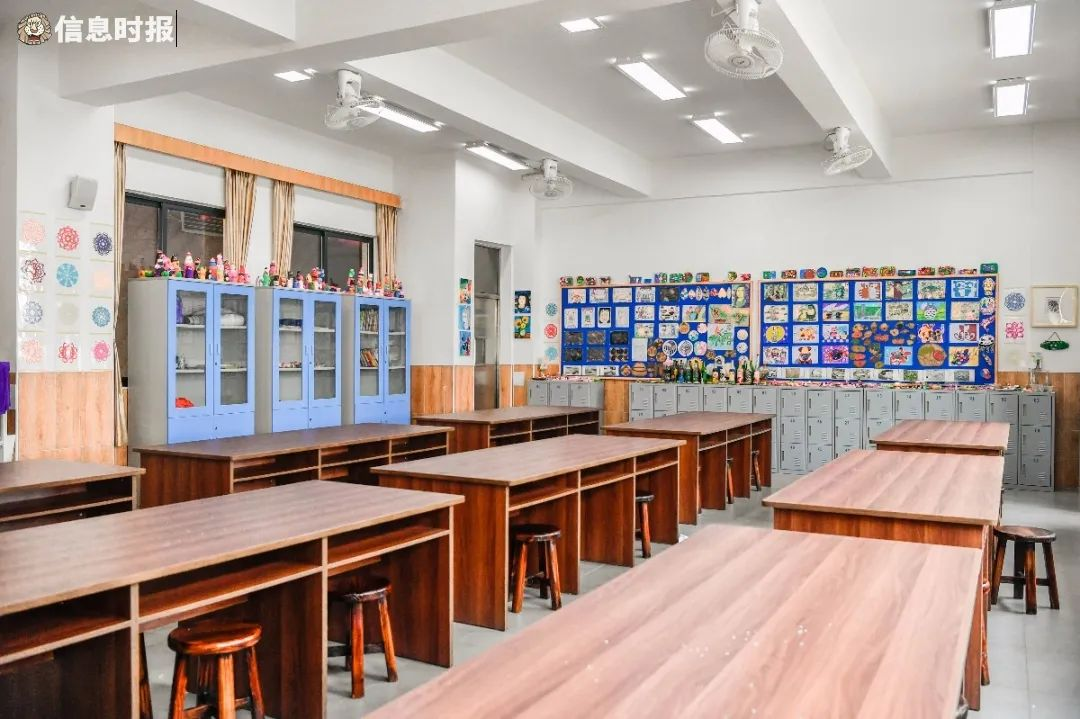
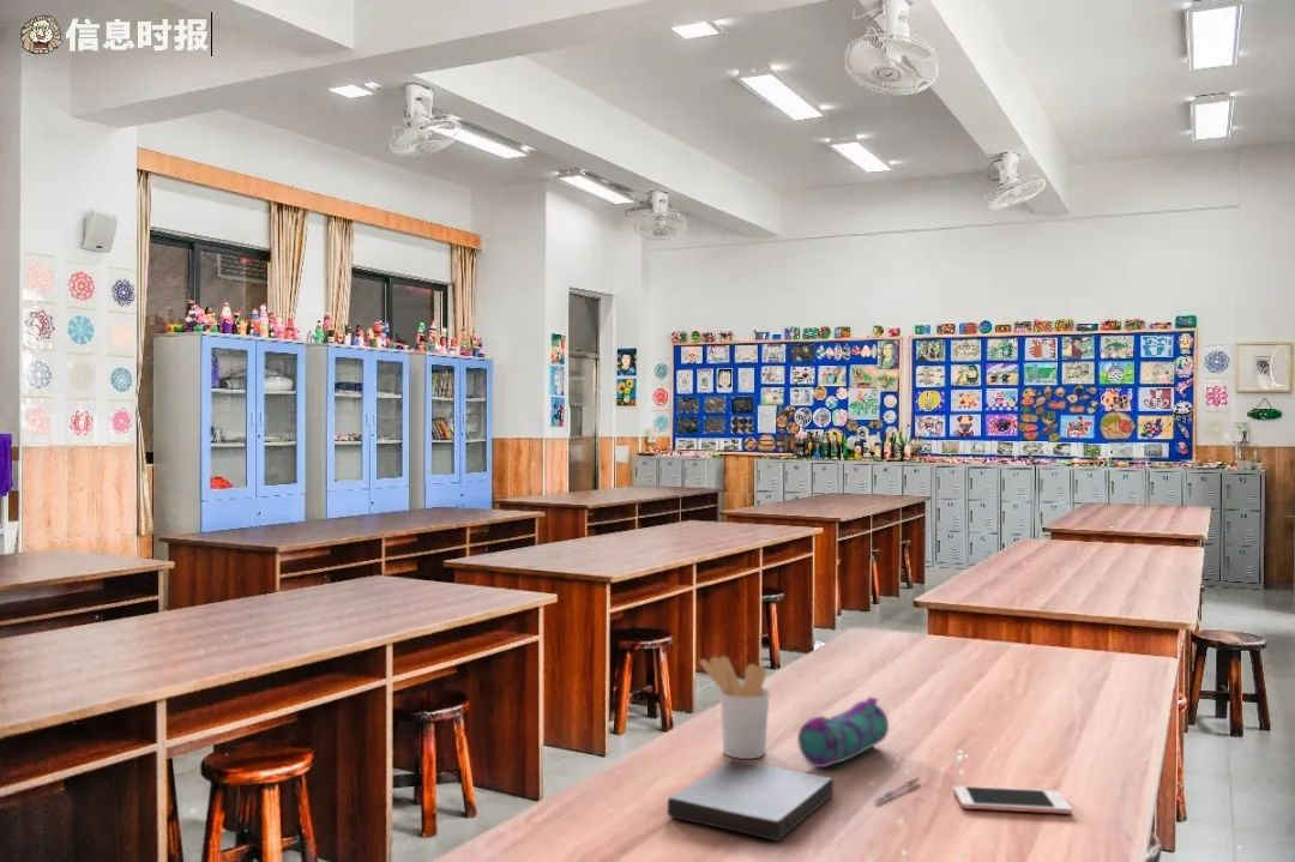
+ cell phone [953,785,1073,815]
+ pen [874,776,921,804]
+ book [667,758,835,842]
+ pencil case [796,695,890,768]
+ utensil holder [699,655,771,760]
